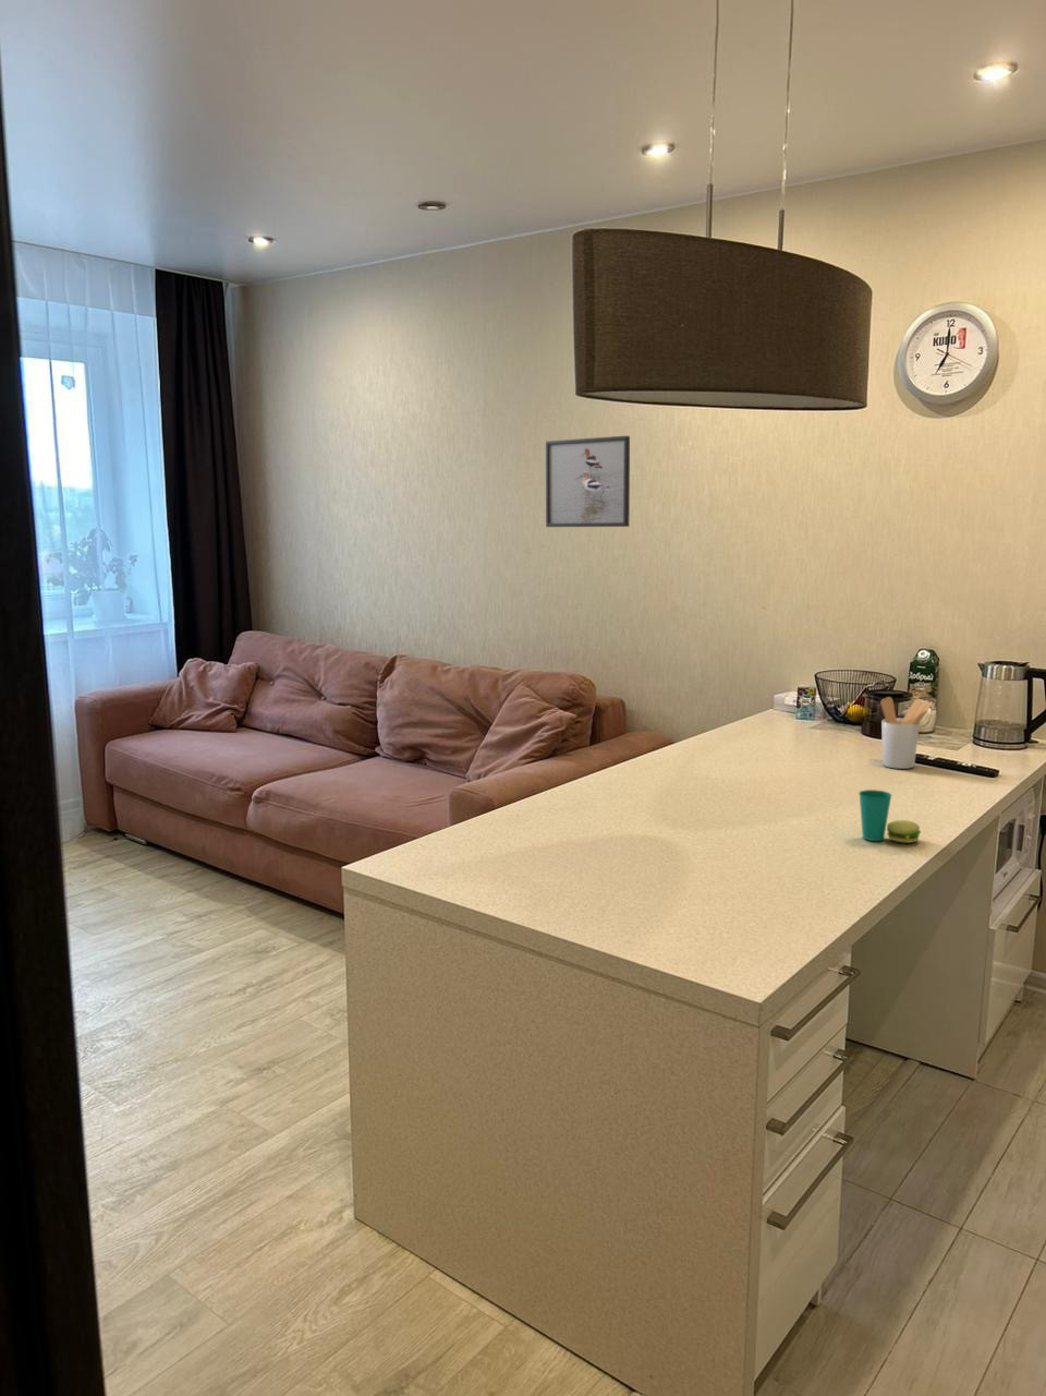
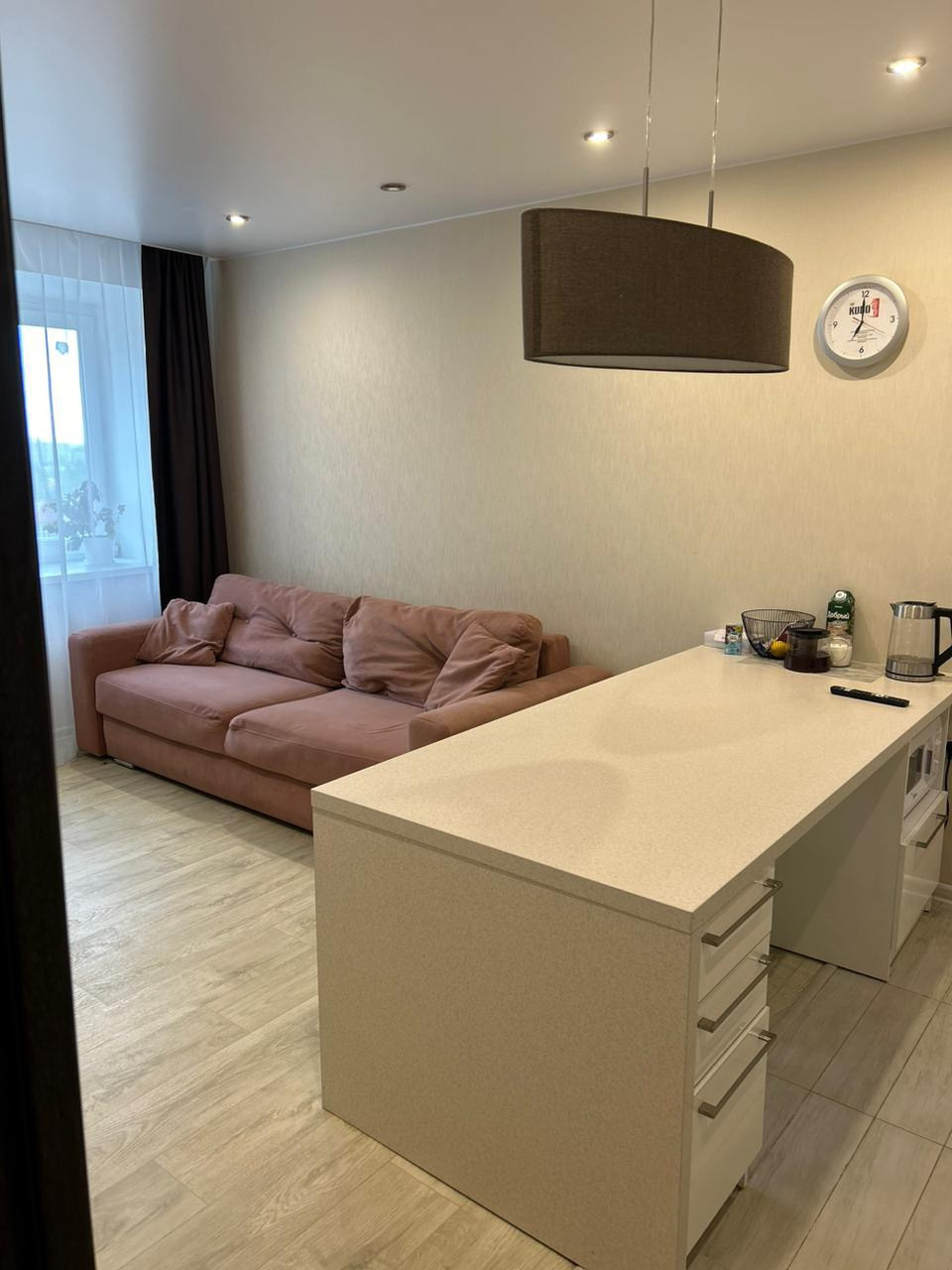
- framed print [545,435,631,528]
- utensil holder [879,696,934,769]
- cup [857,788,922,844]
